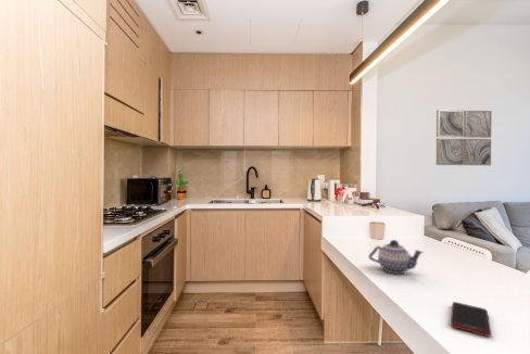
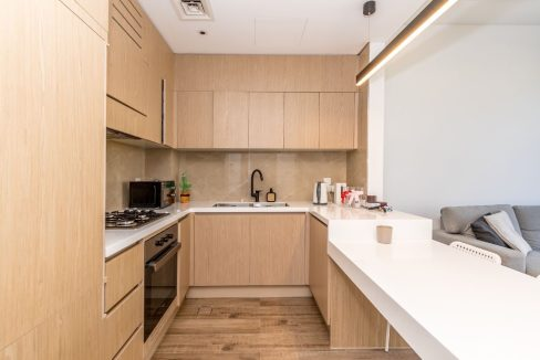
- wall art [436,109,493,166]
- teapot [367,239,425,275]
- cell phone [450,301,492,338]
